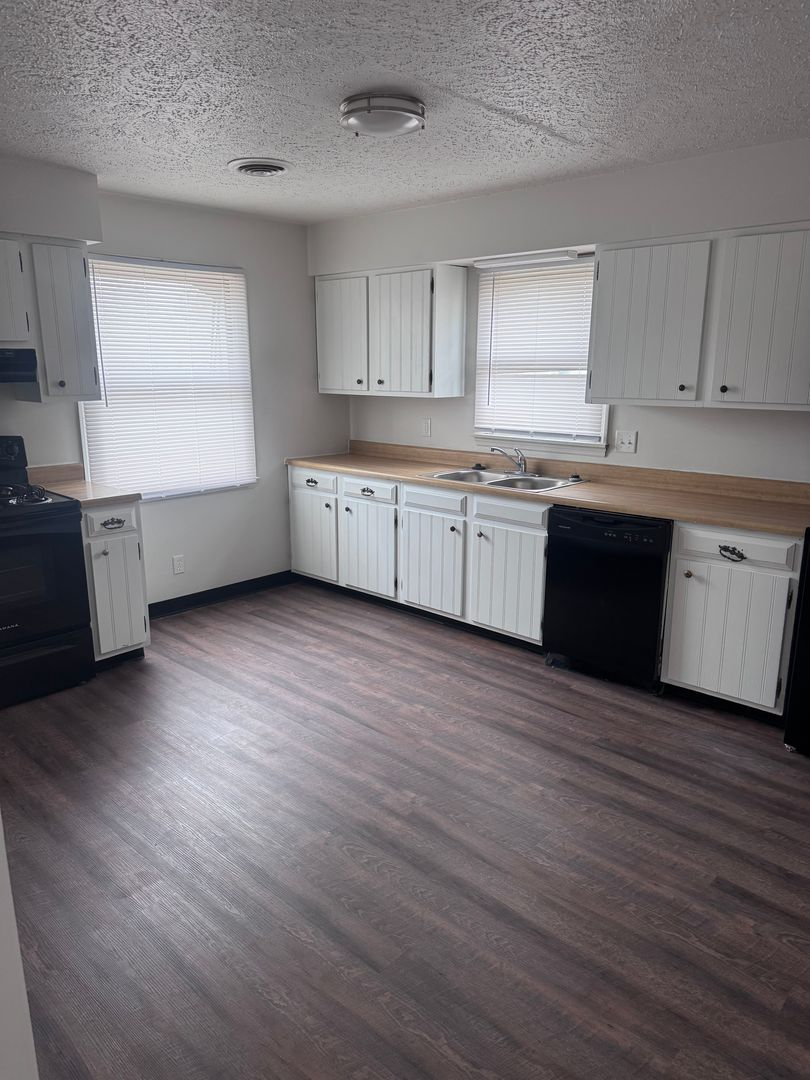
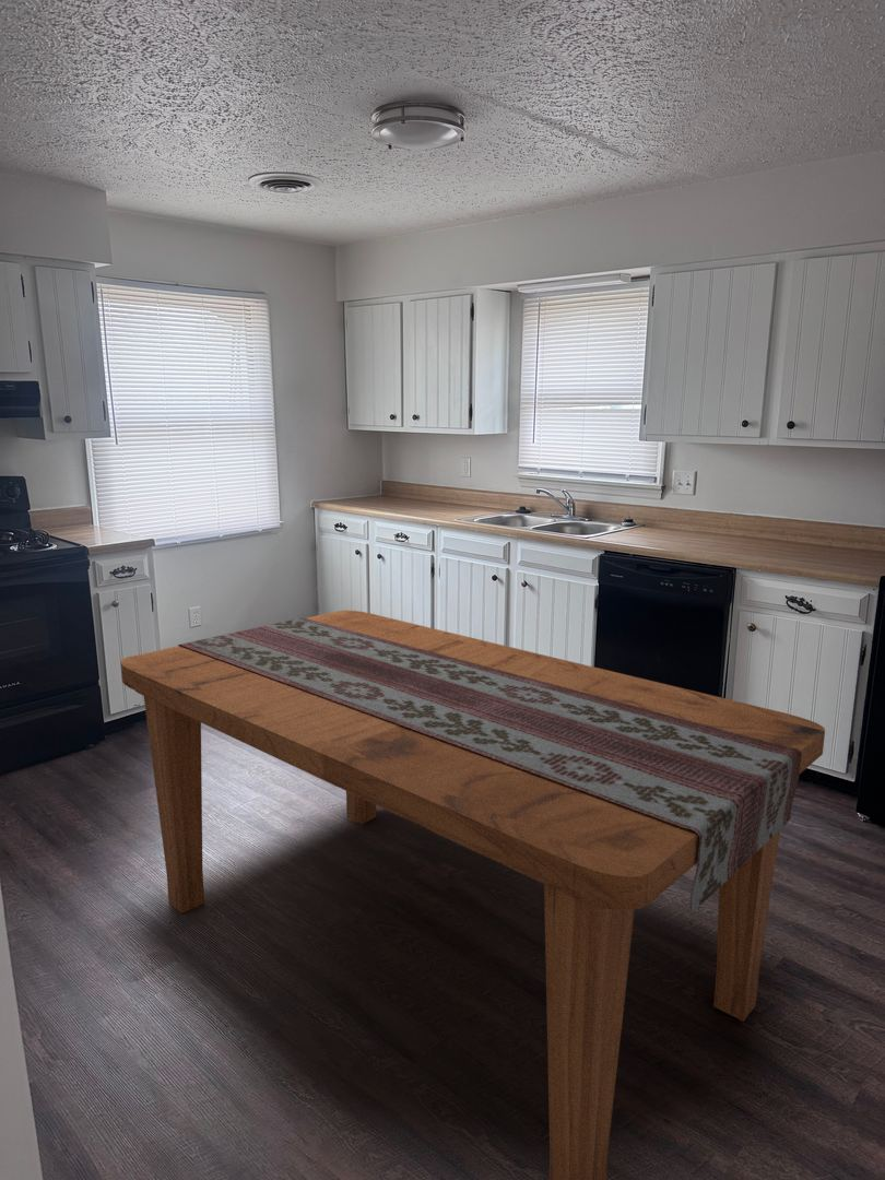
+ dining table [119,610,826,1180]
